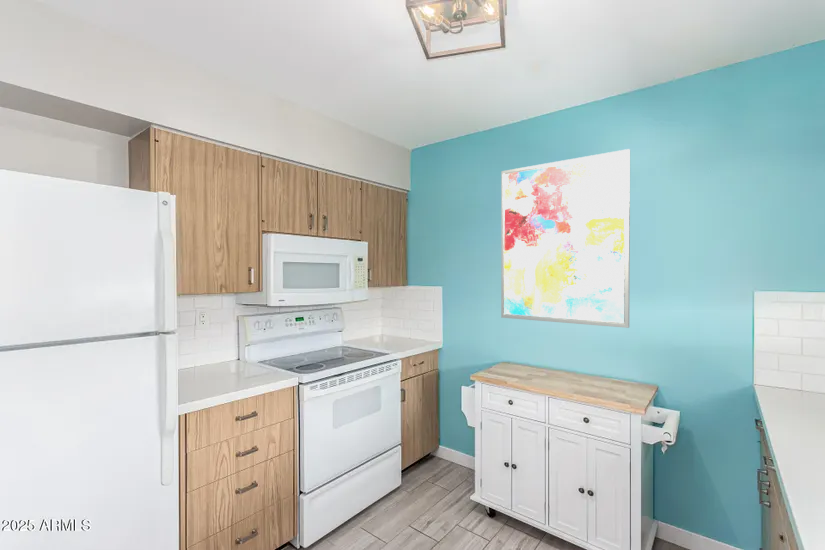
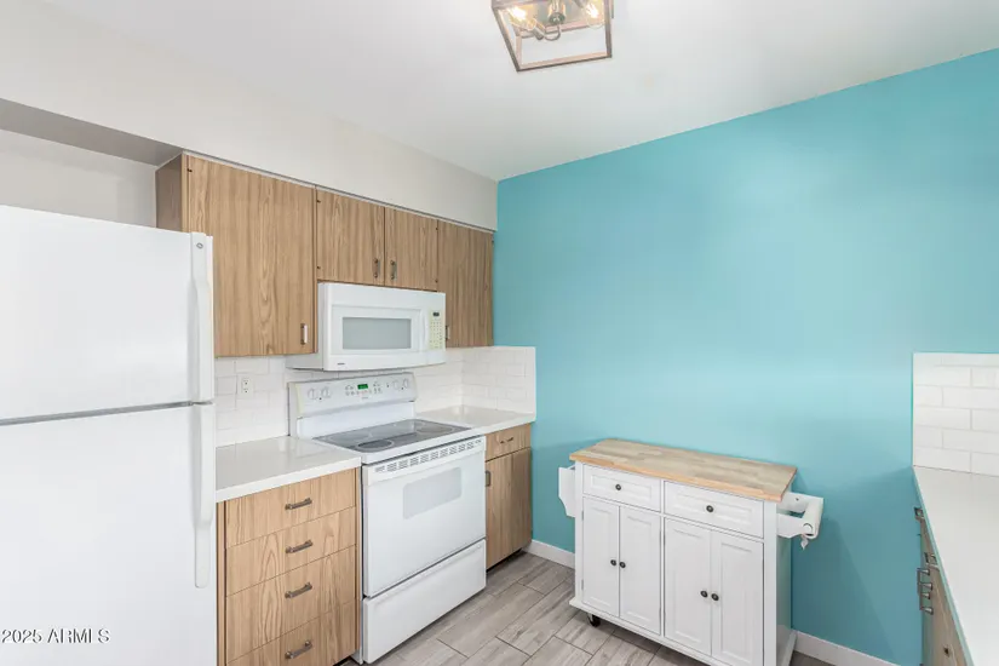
- wall art [500,148,631,329]
